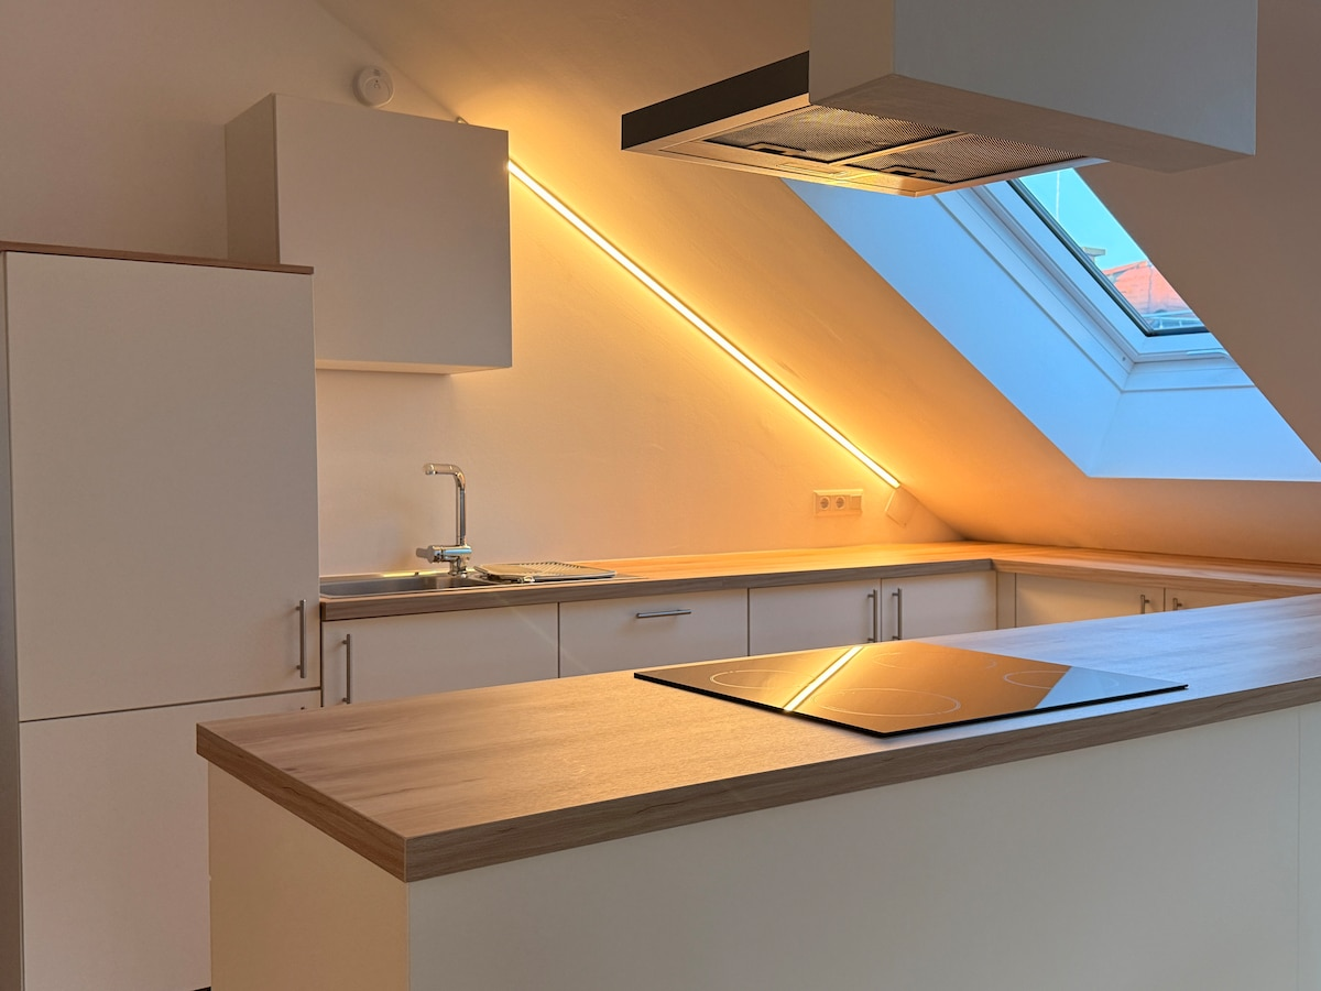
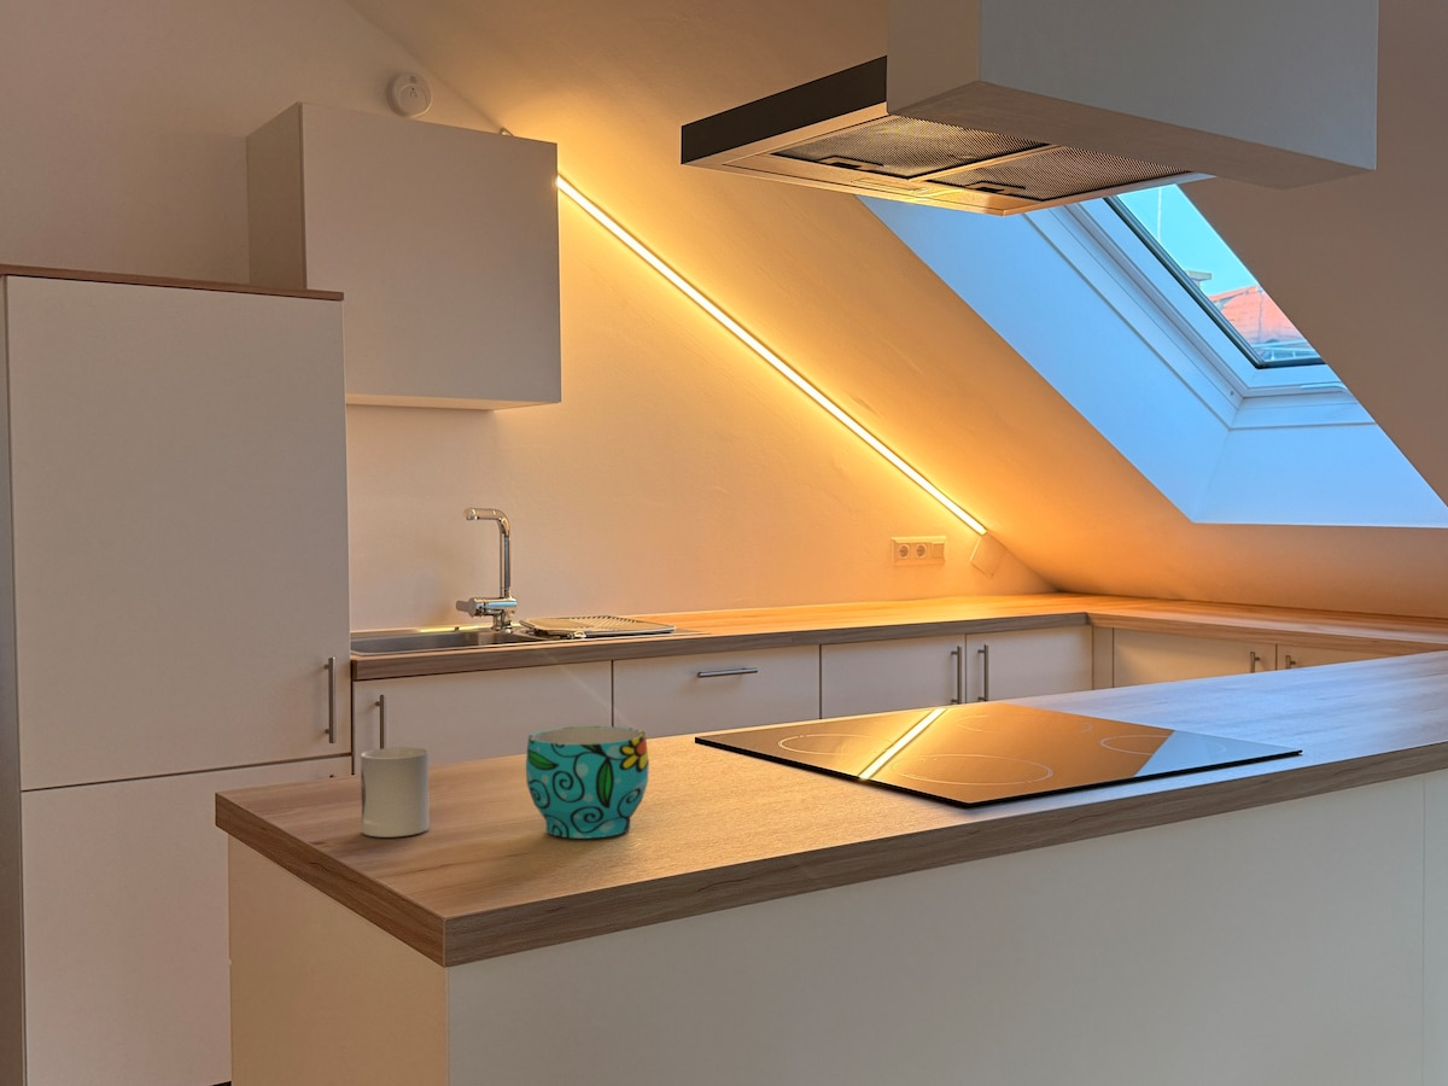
+ cup [360,747,431,837]
+ cup [525,725,650,840]
